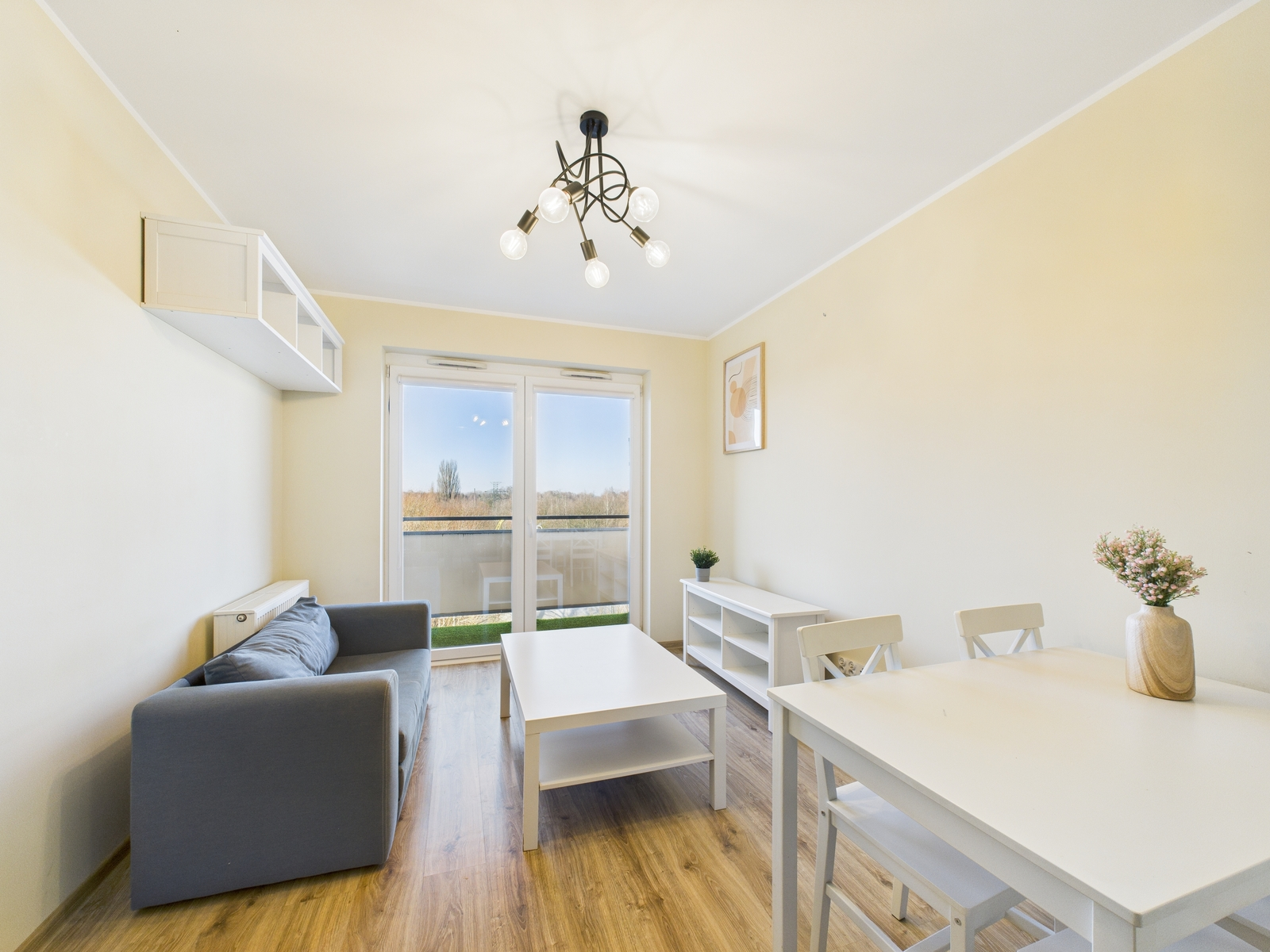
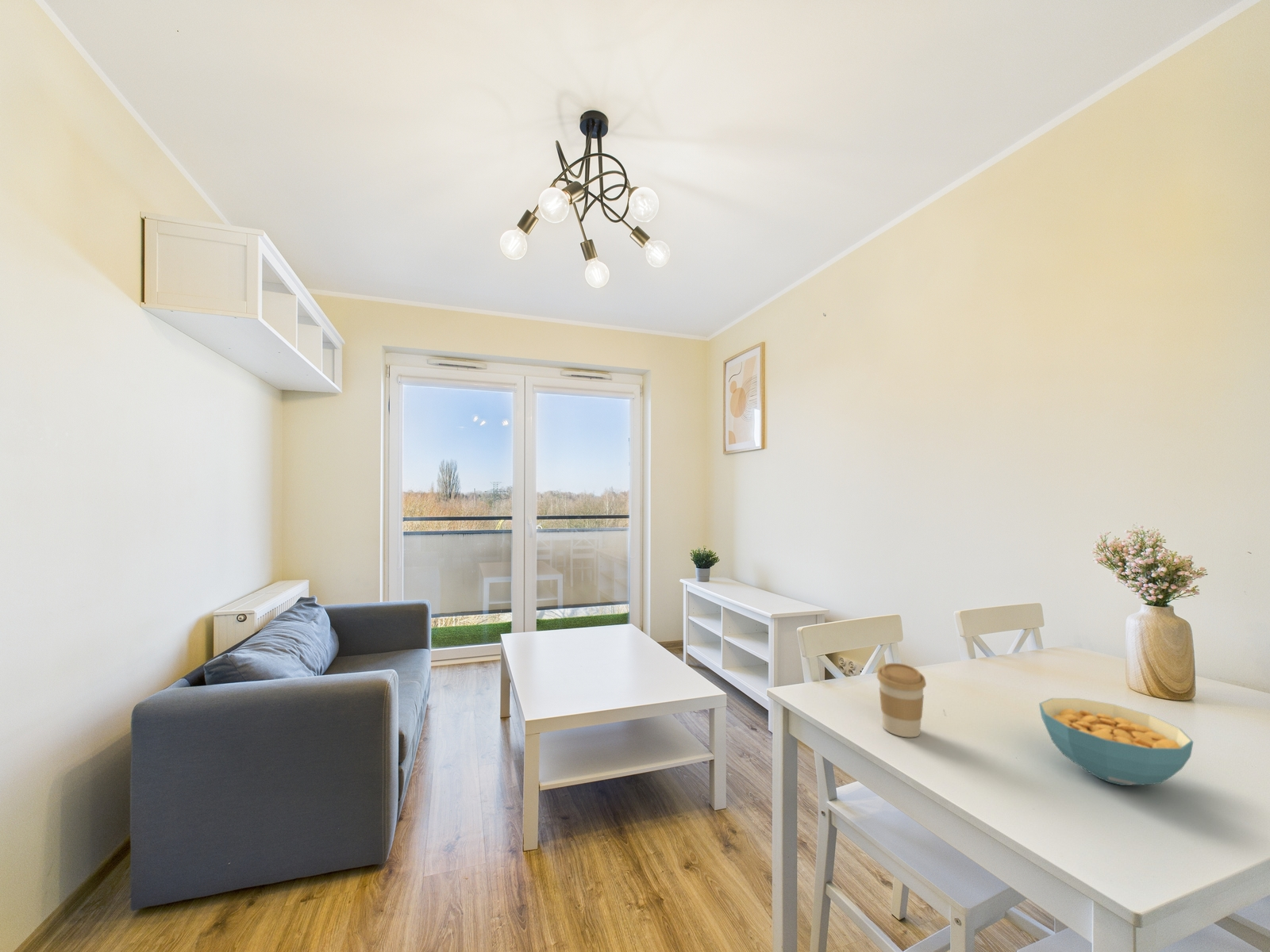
+ cereal bowl [1038,697,1194,786]
+ coffee cup [876,662,927,739]
